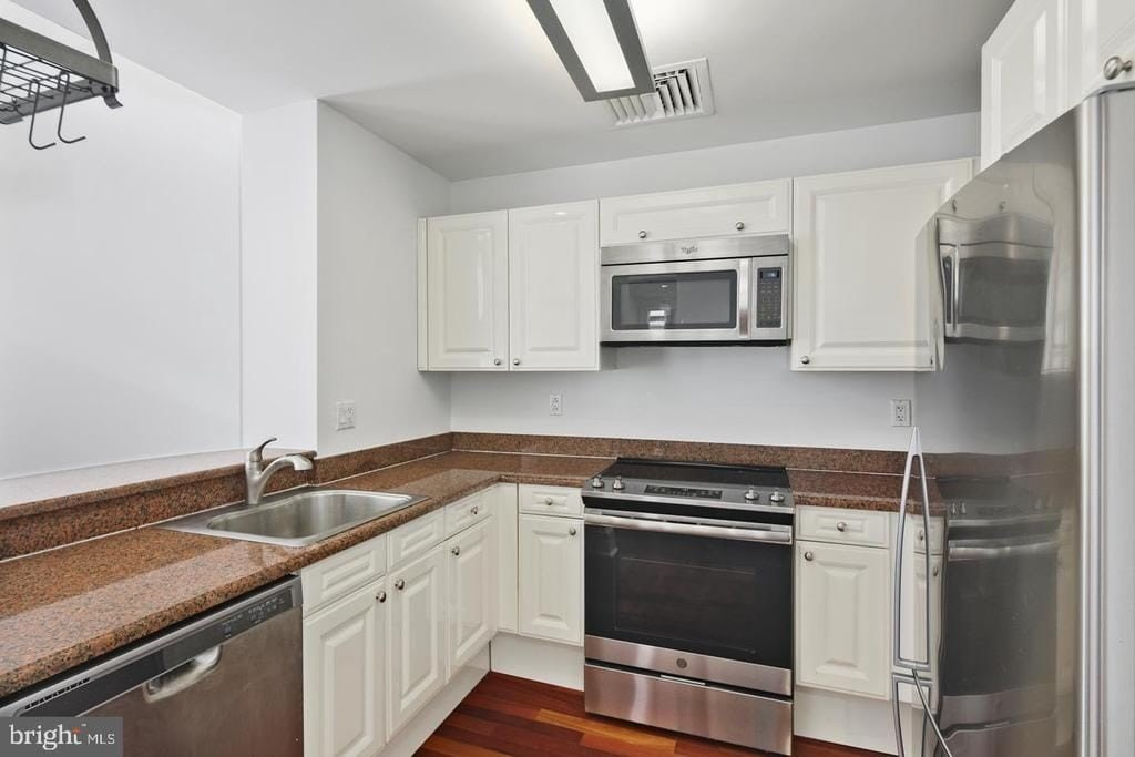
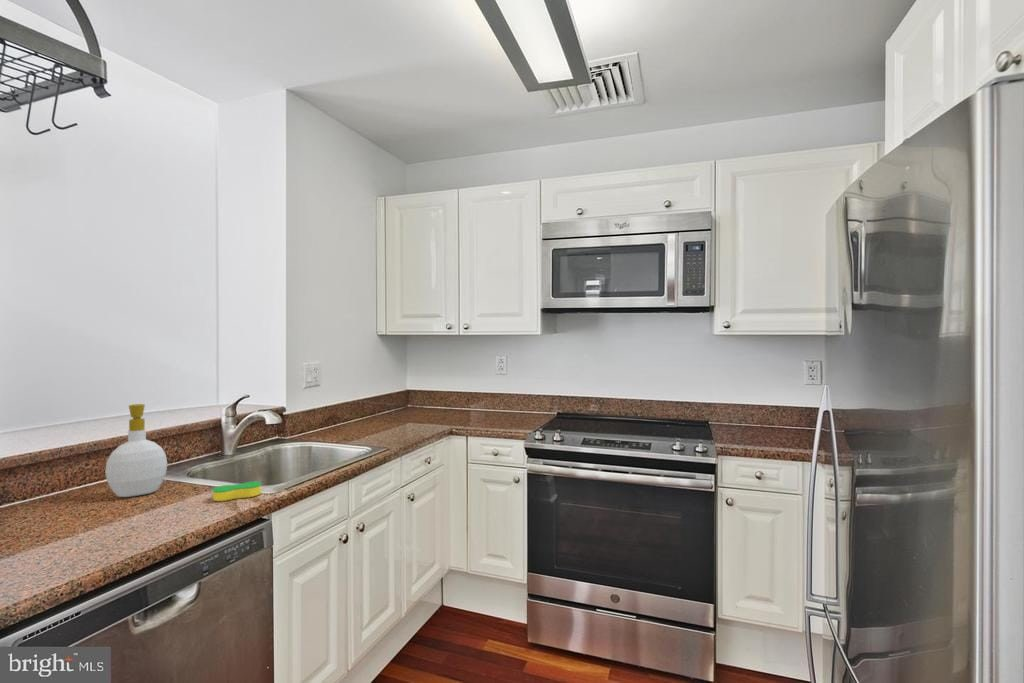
+ soap bottle [104,403,168,498]
+ sponge [212,480,262,502]
